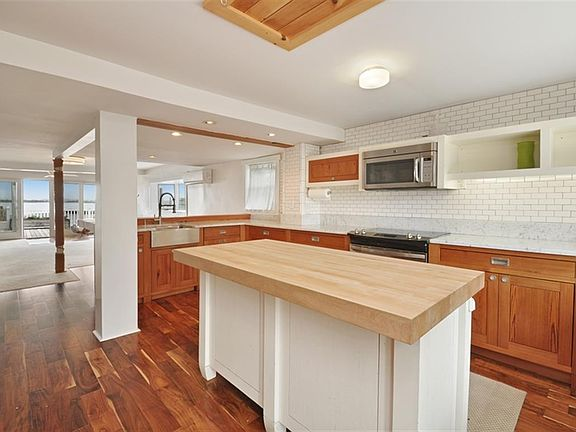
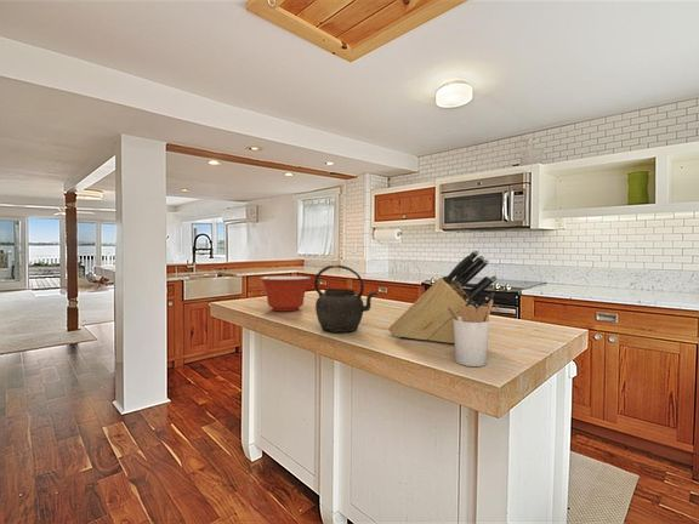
+ knife block [387,249,499,344]
+ kettle [313,264,379,334]
+ mixing bowl [260,275,312,312]
+ utensil holder [447,298,494,368]
